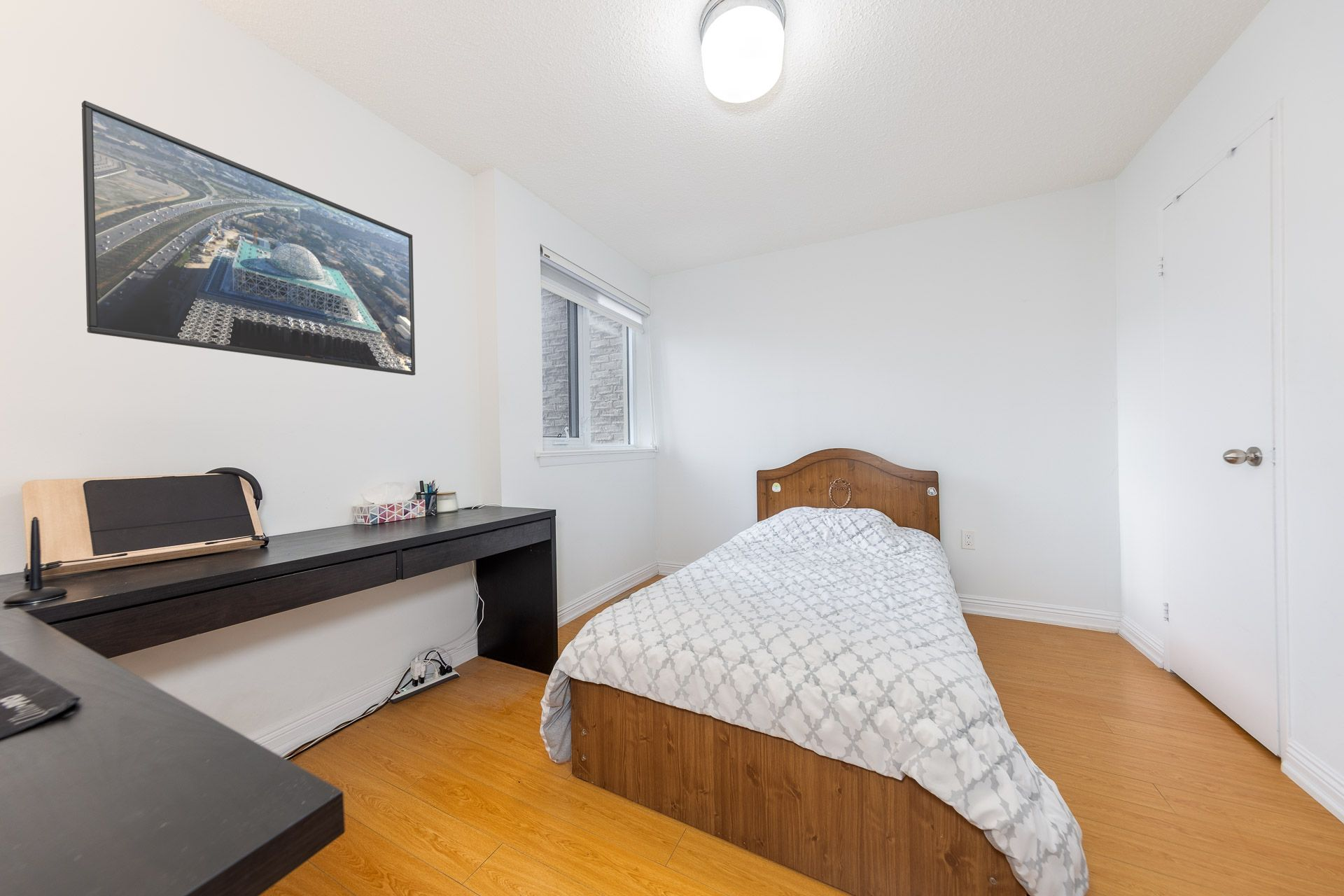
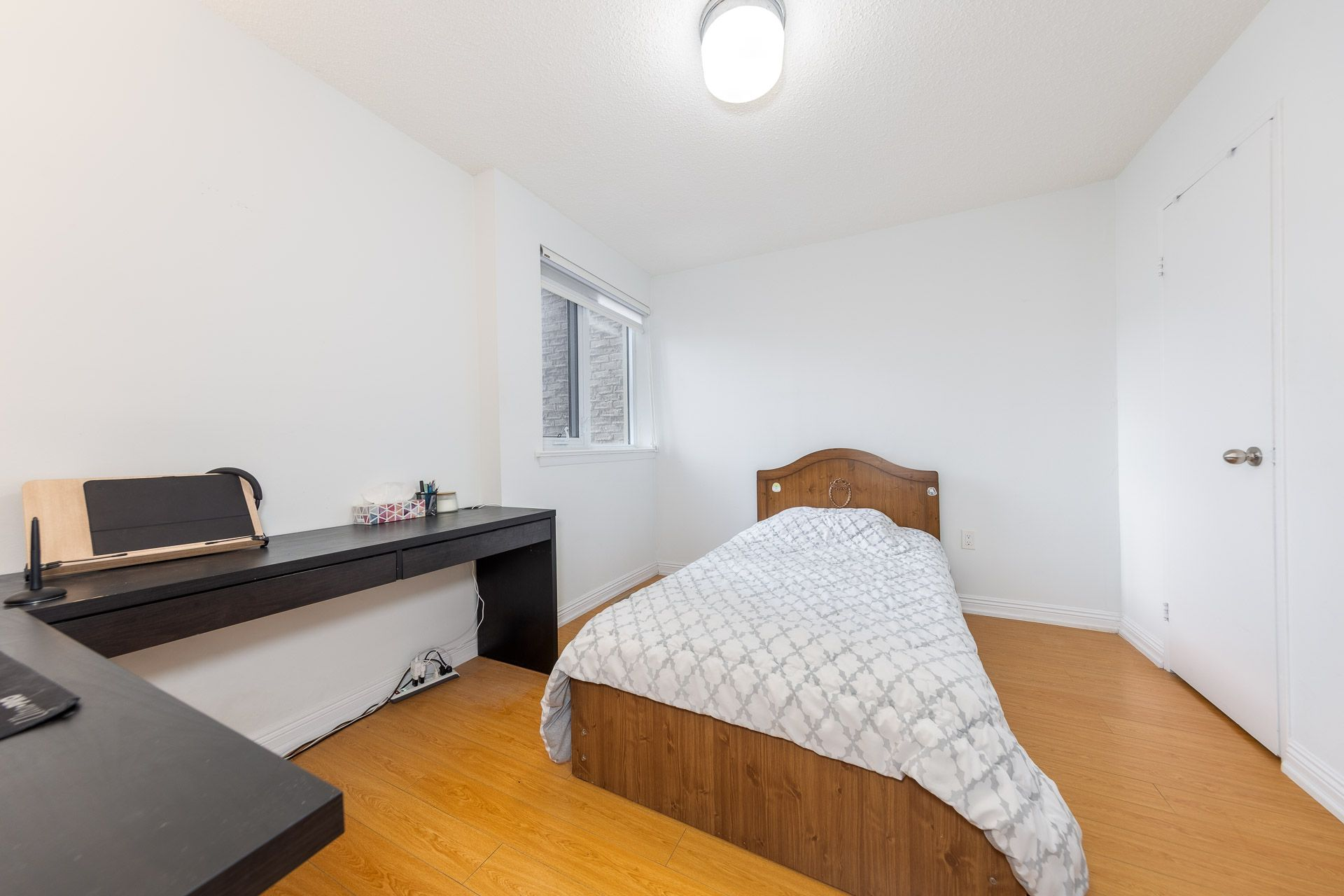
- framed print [81,100,416,376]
